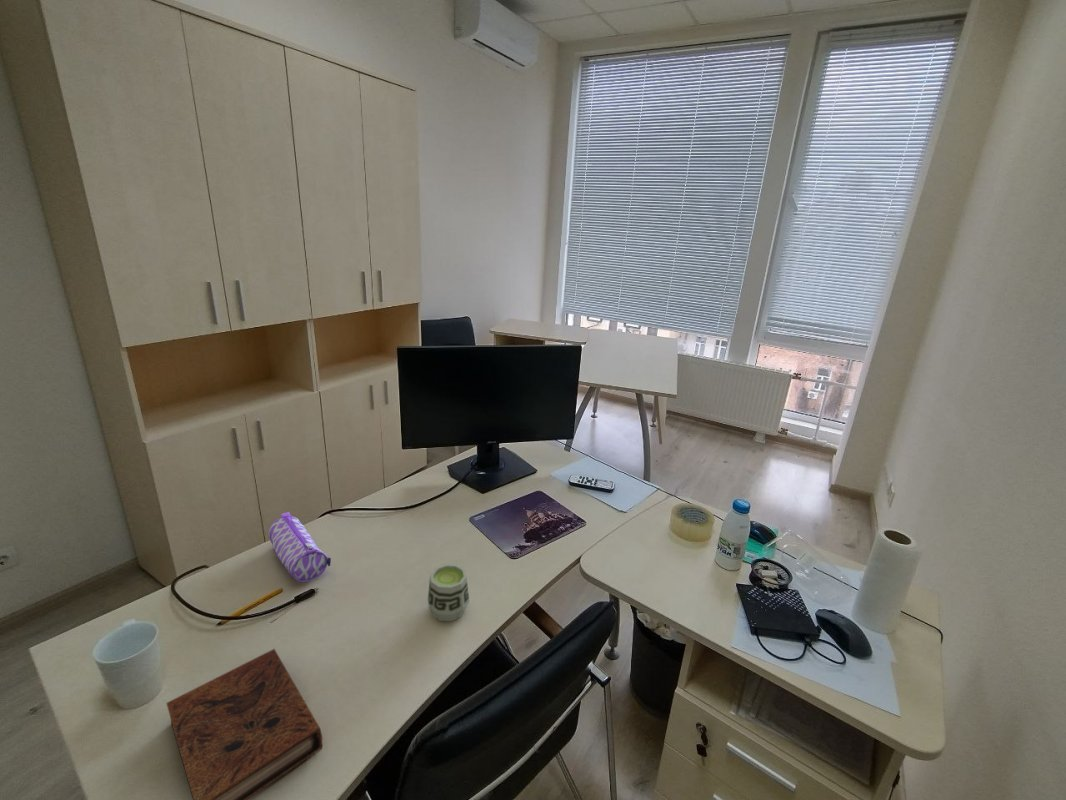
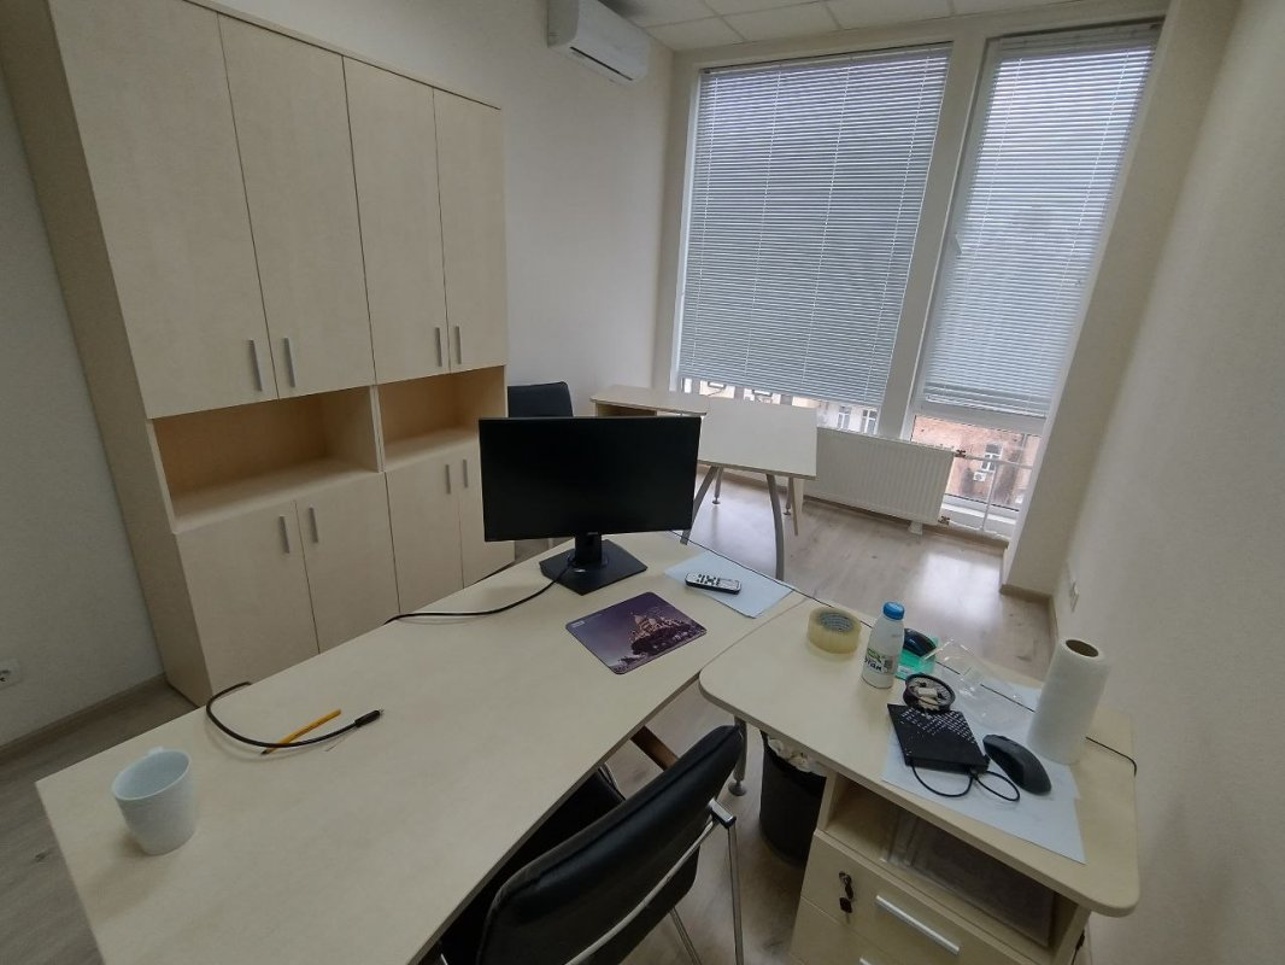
- book [166,648,323,800]
- pencil case [267,511,332,583]
- cup [427,563,470,623]
